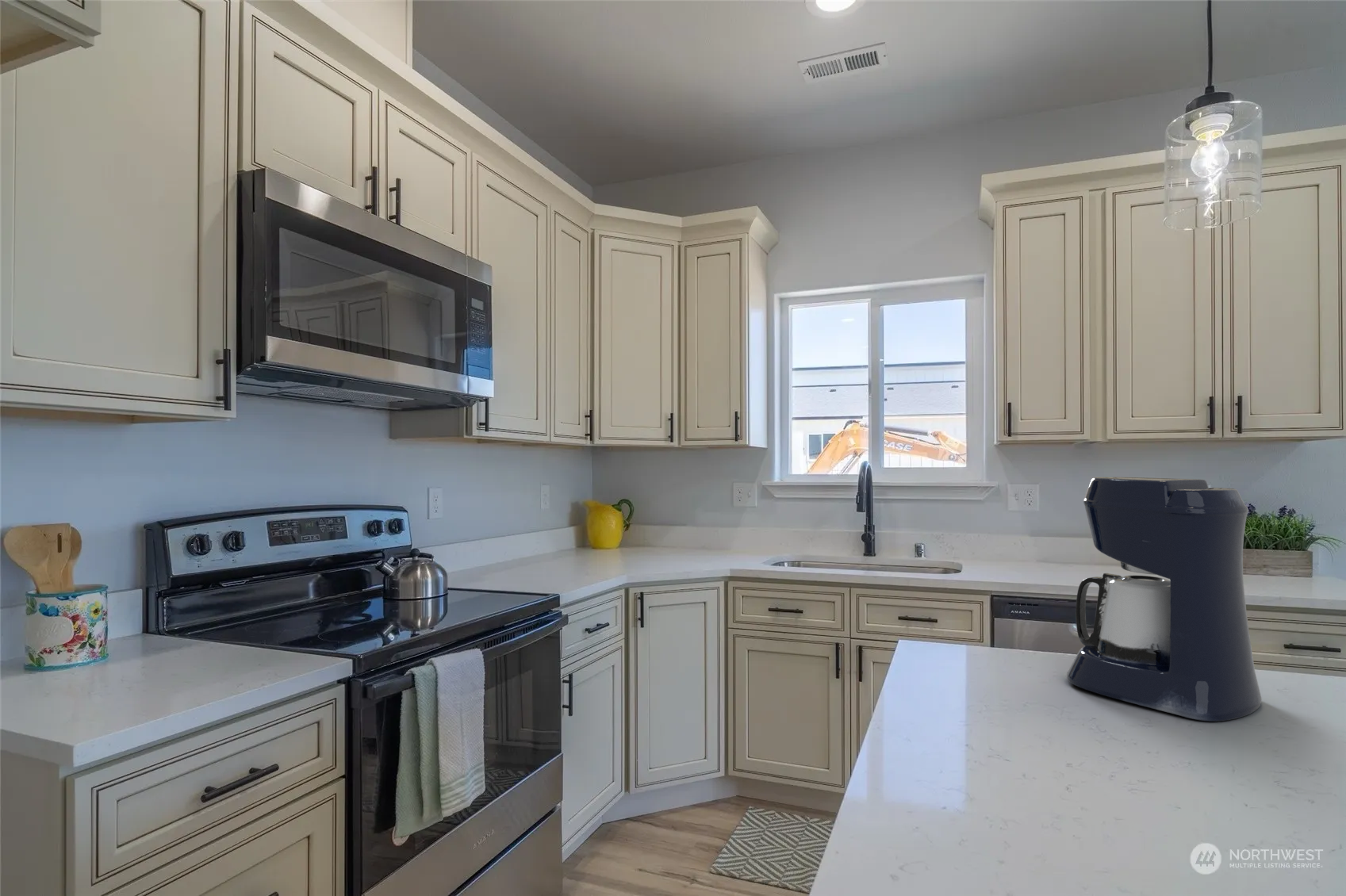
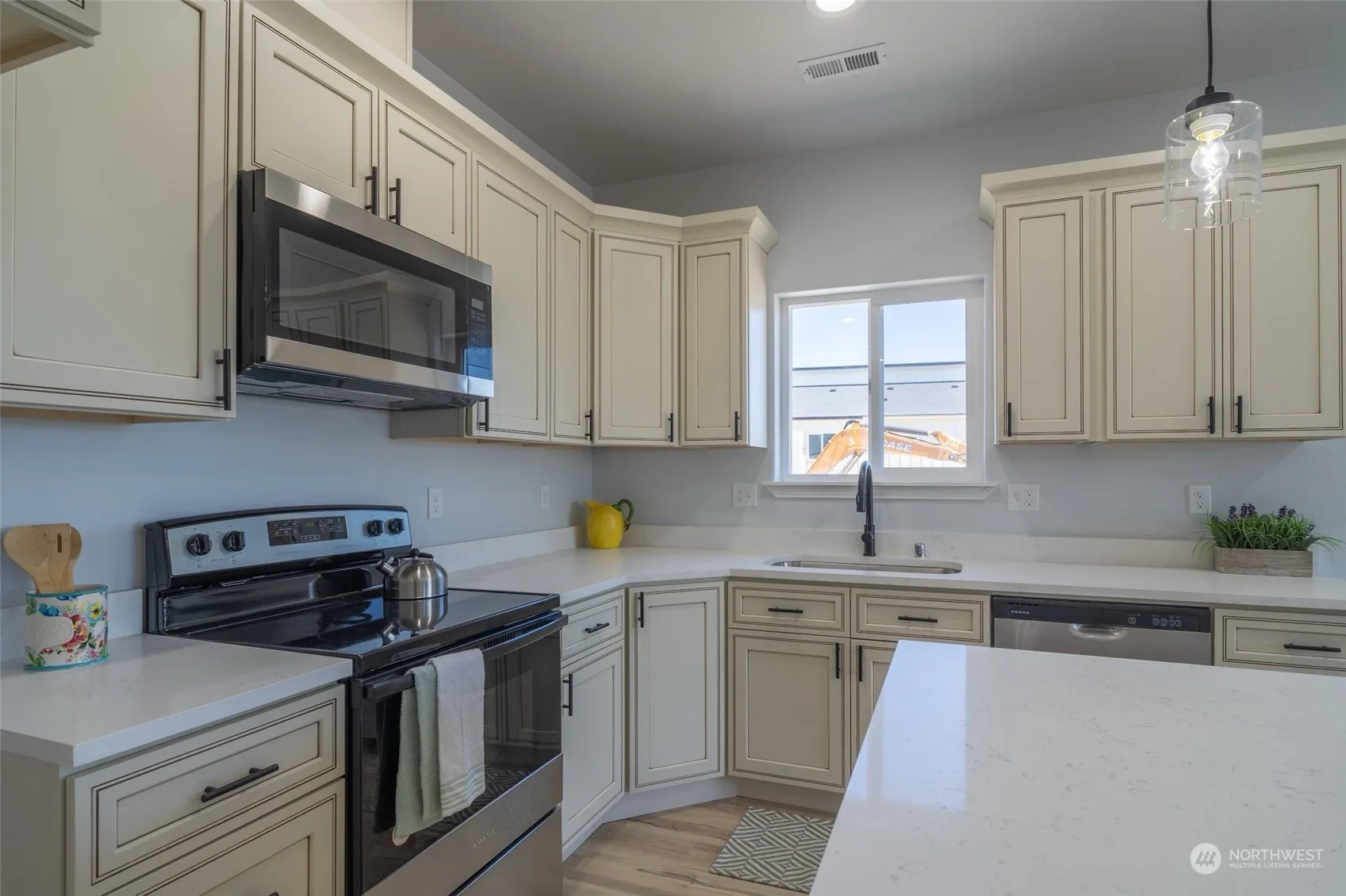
- coffee maker [1066,477,1263,722]
